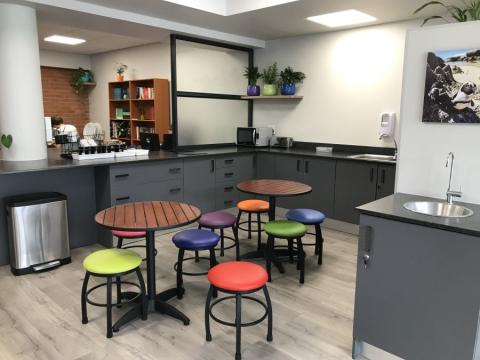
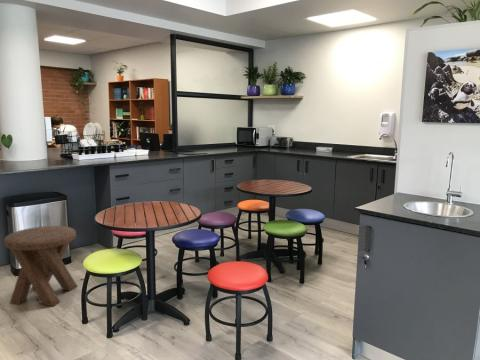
+ music stool [3,225,78,307]
